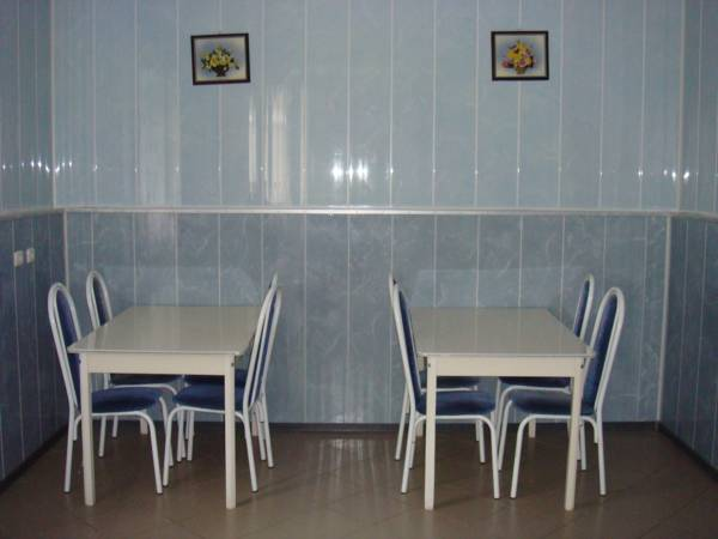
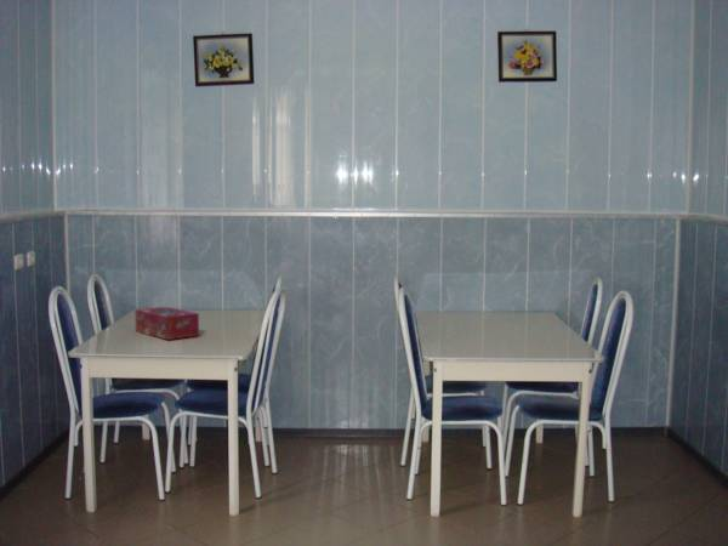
+ tissue box [133,306,200,341]
